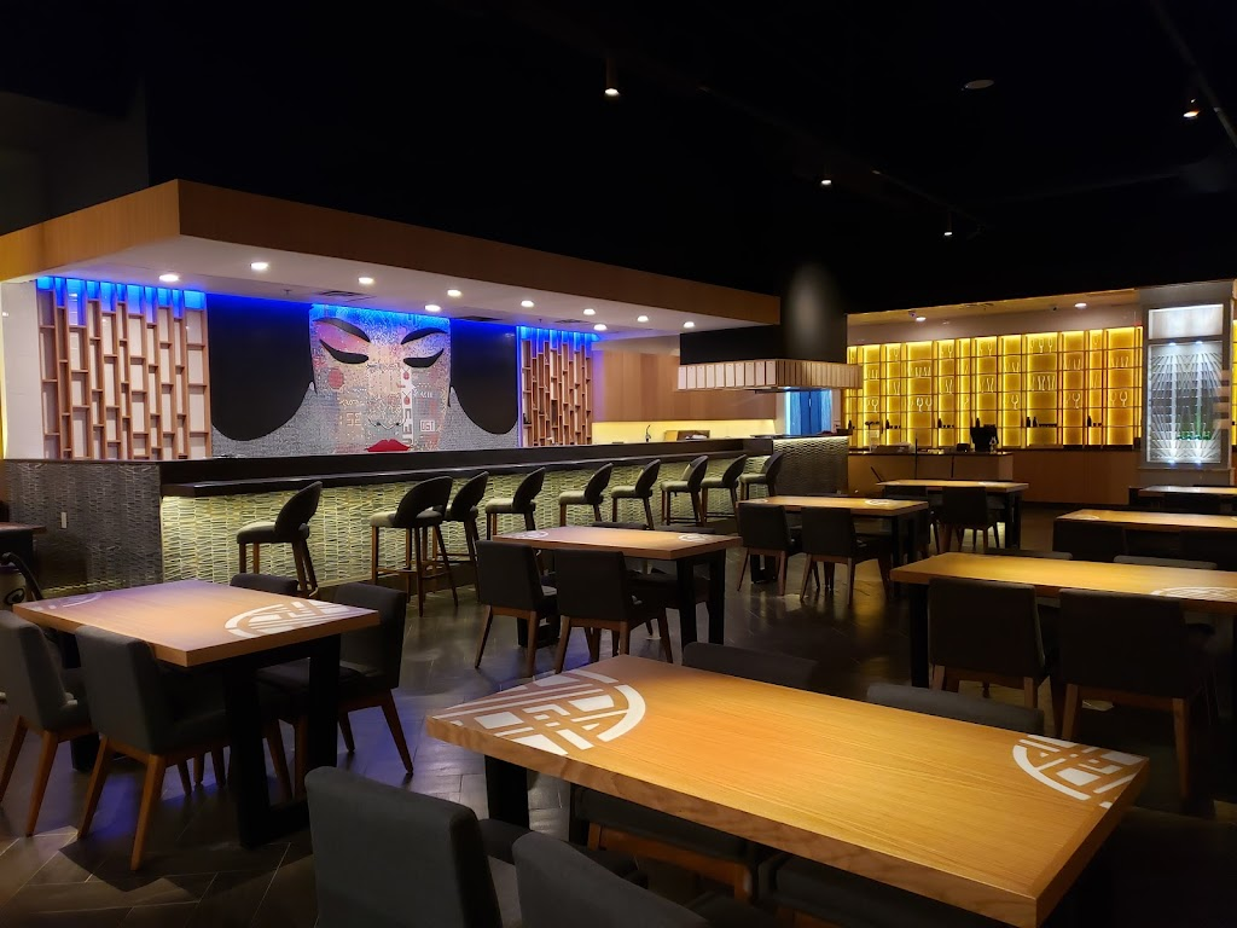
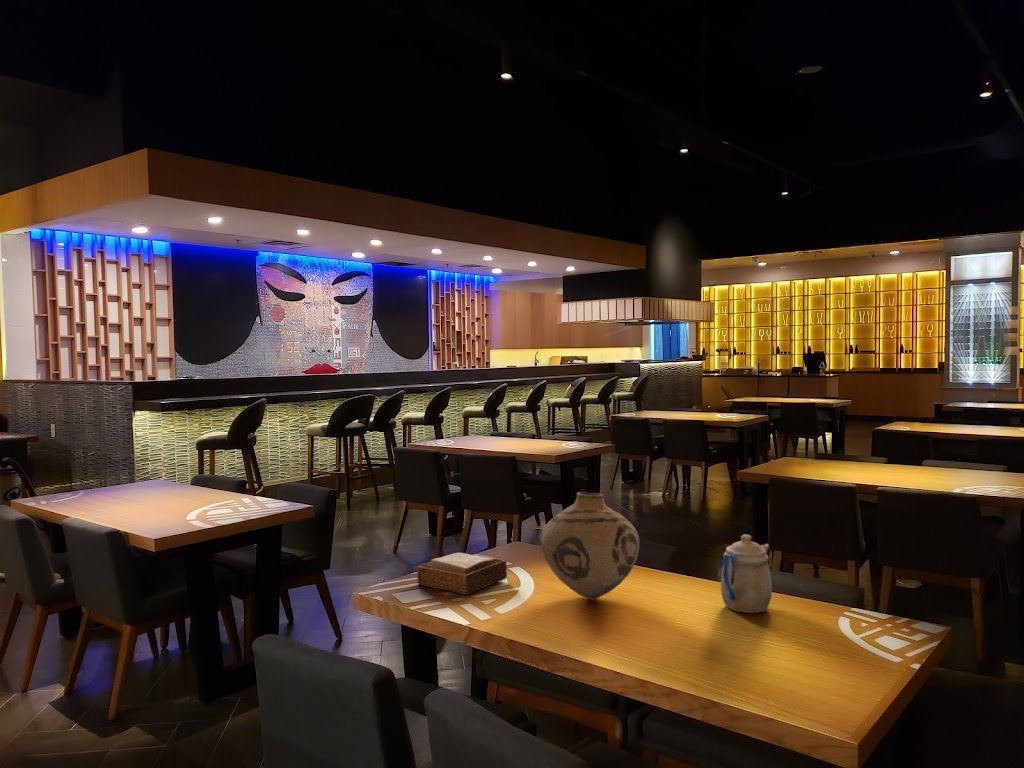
+ vase [539,491,641,600]
+ teapot [720,534,773,614]
+ napkin holder [416,552,508,596]
